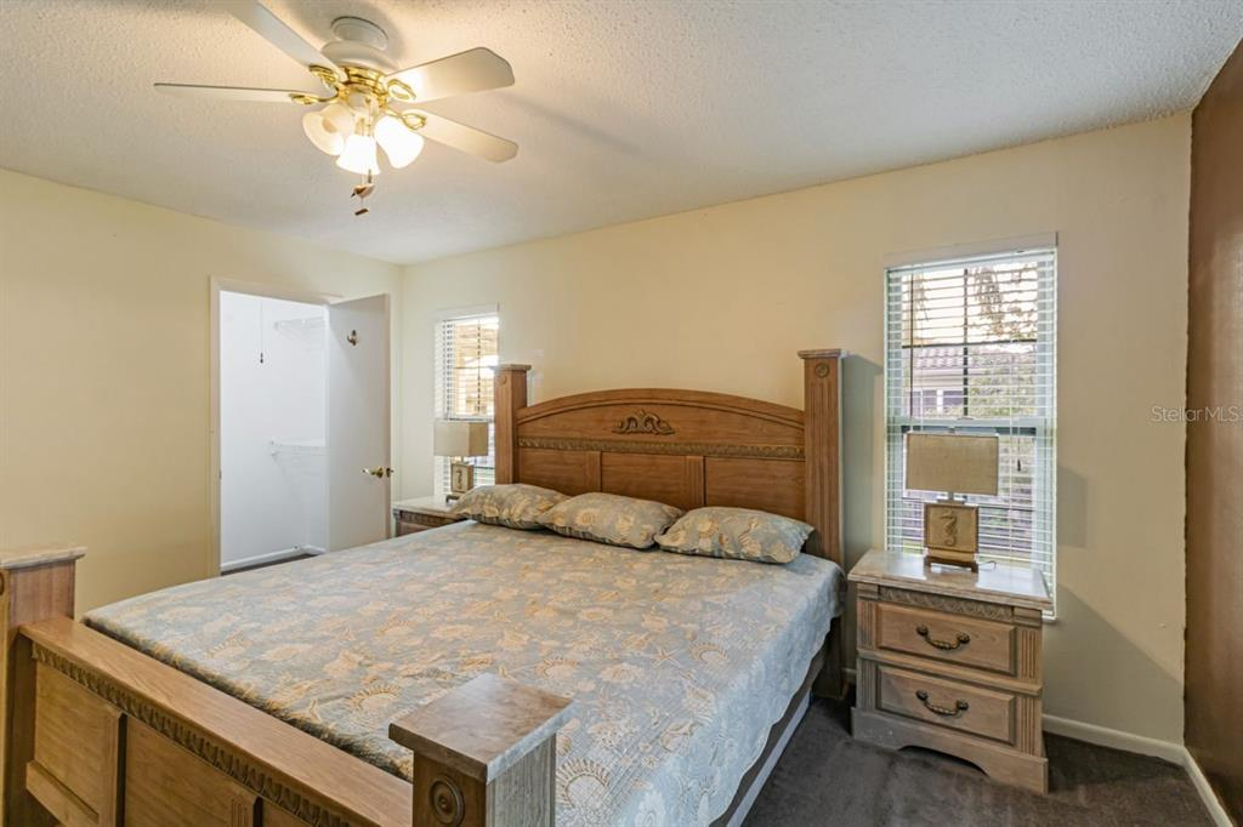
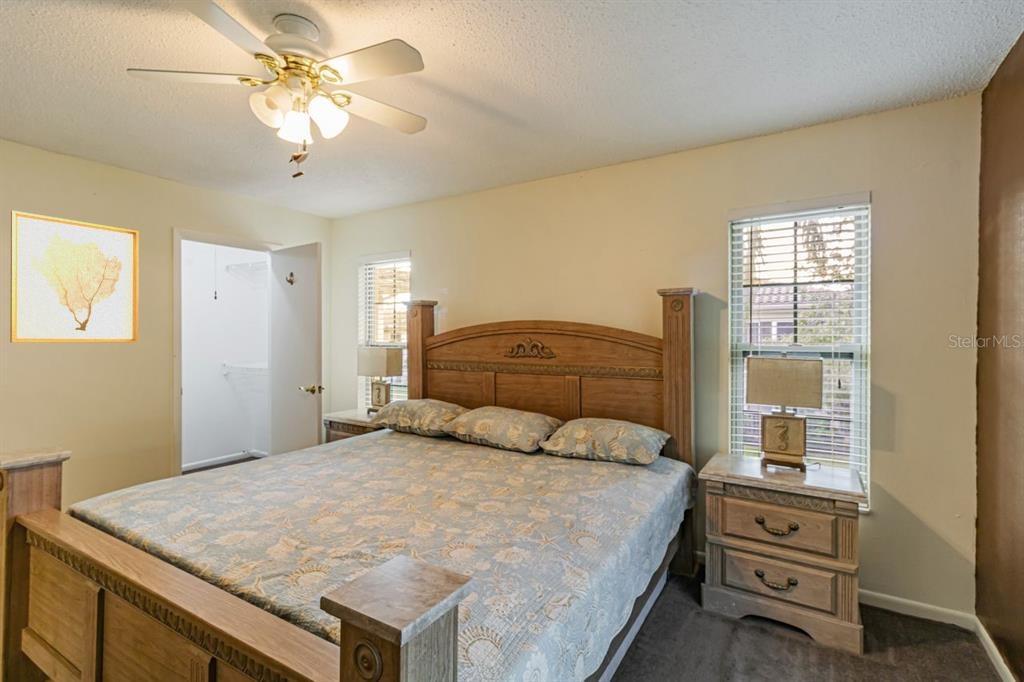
+ wall art [9,210,140,344]
